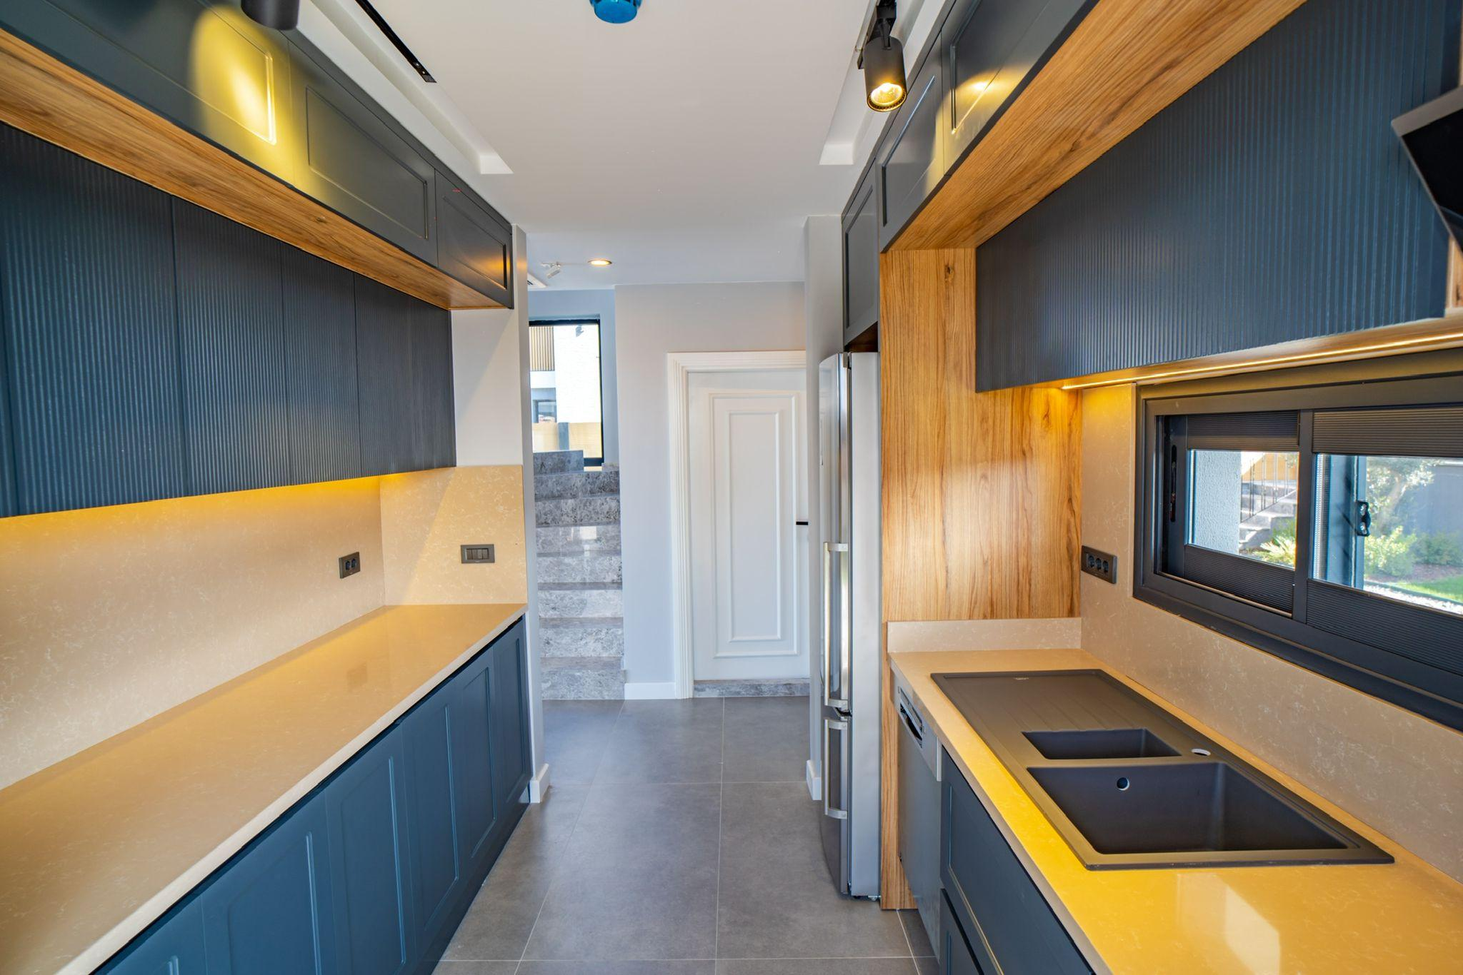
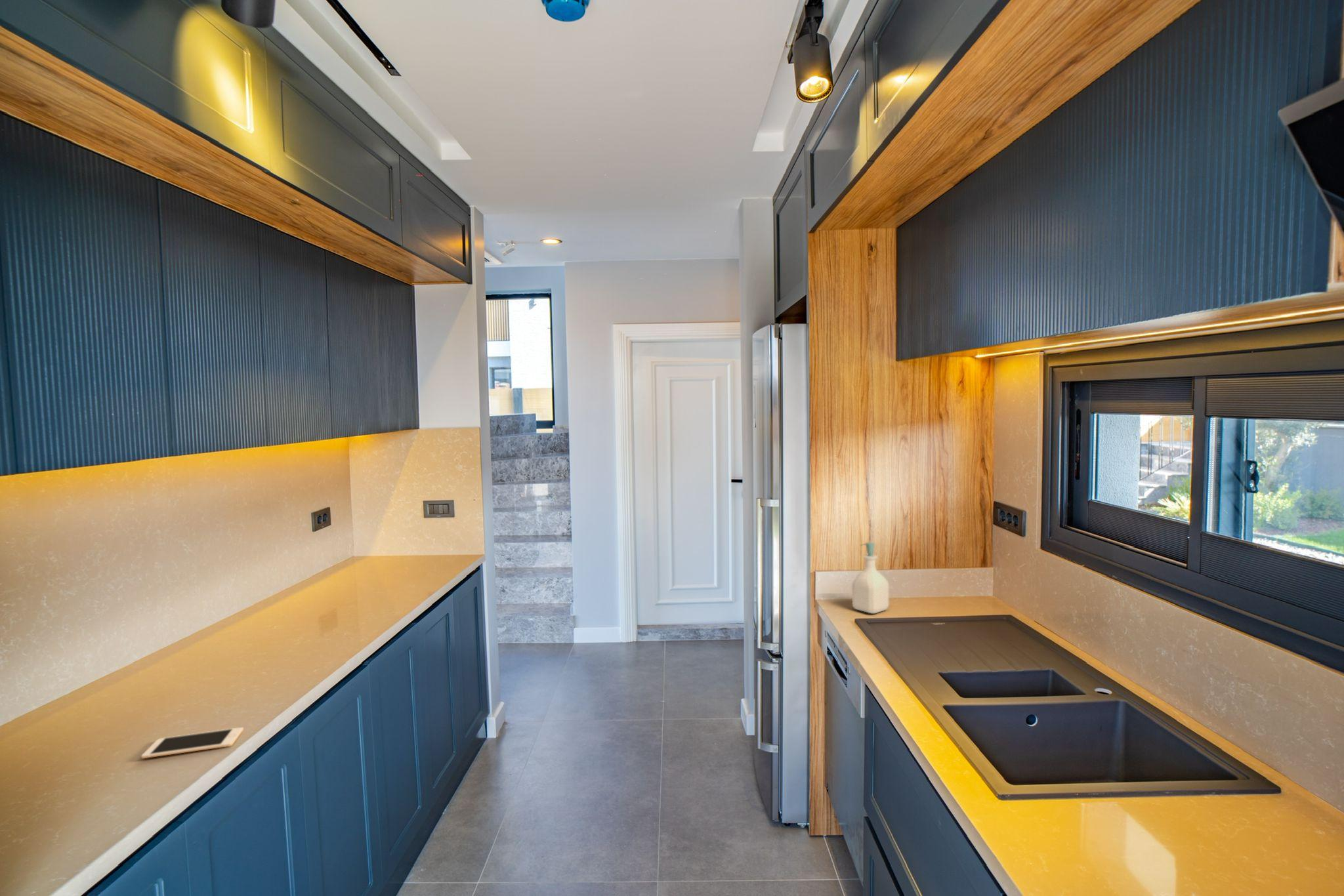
+ cell phone [140,727,244,759]
+ soap bottle [851,542,889,614]
